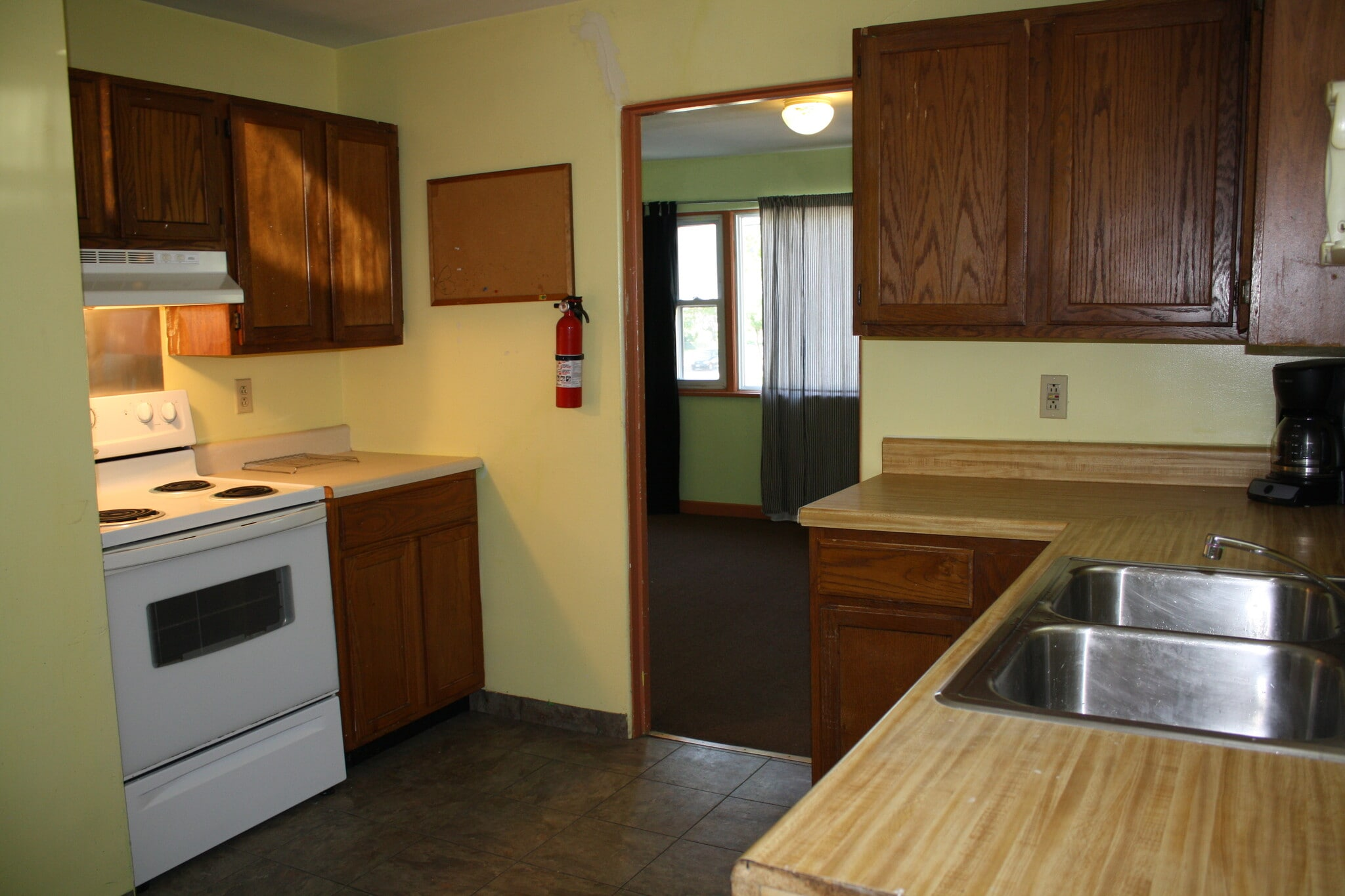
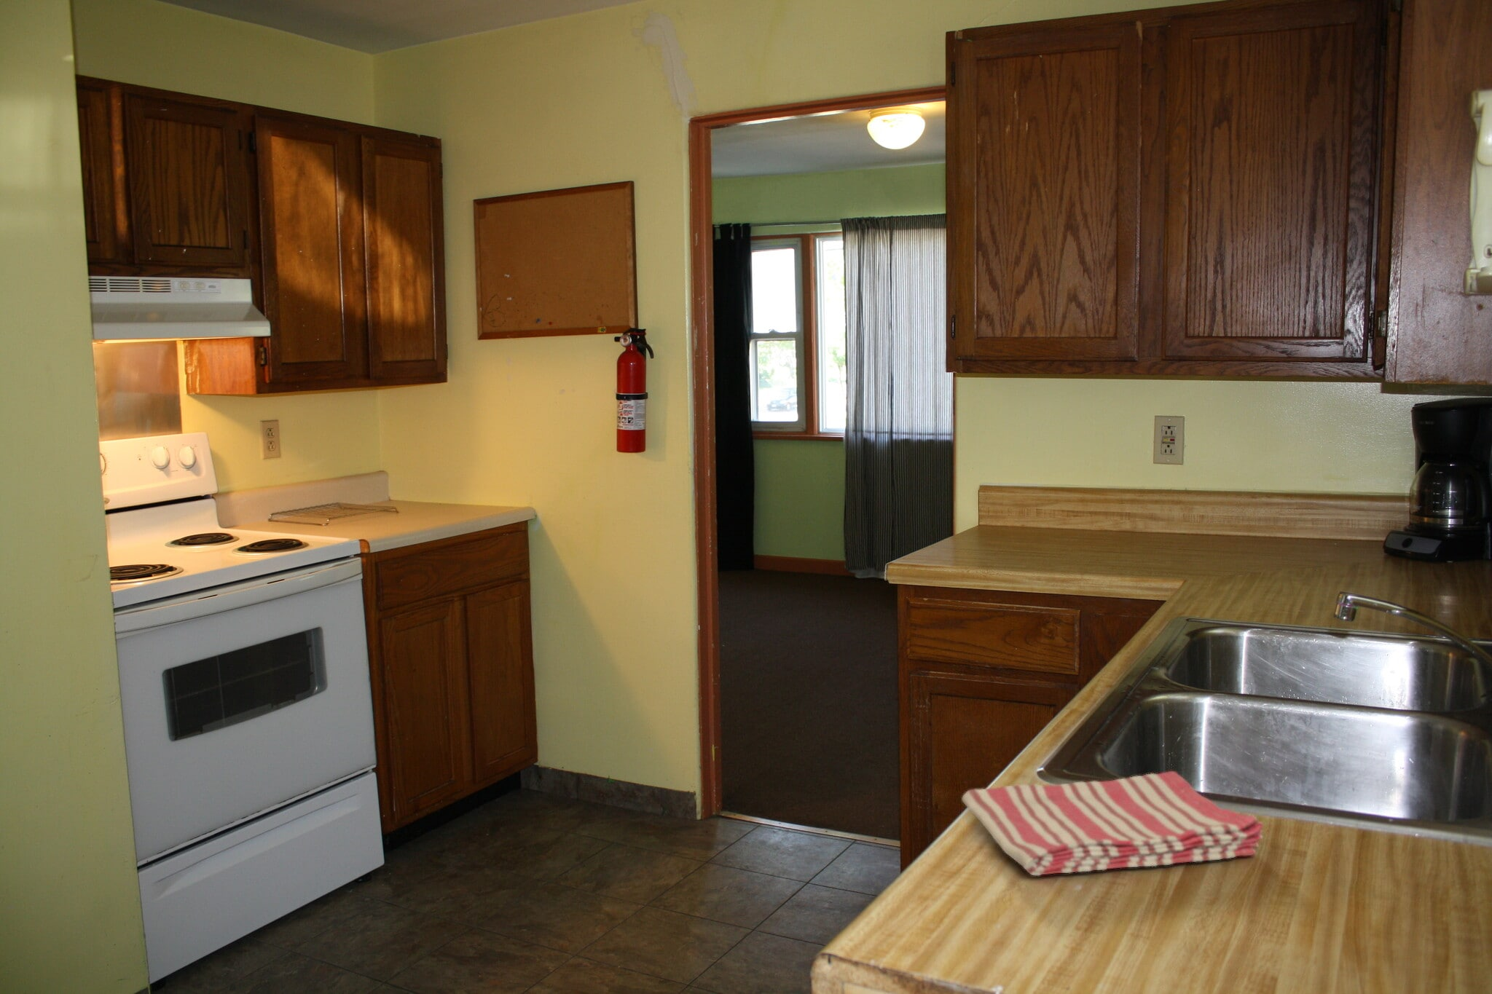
+ dish towel [962,770,1263,876]
